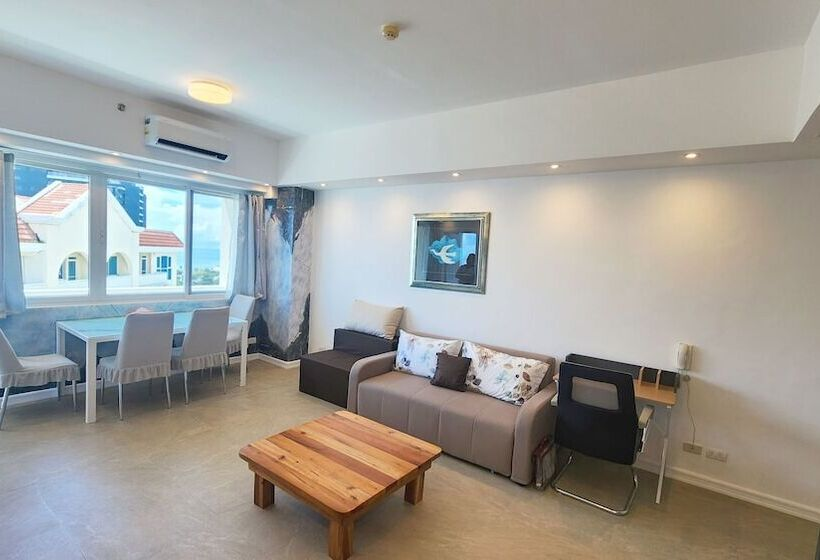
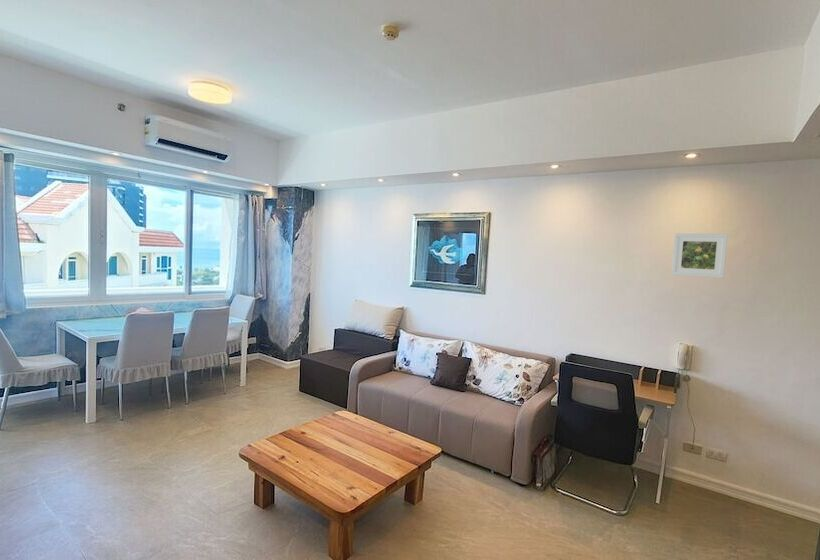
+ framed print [670,233,729,279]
